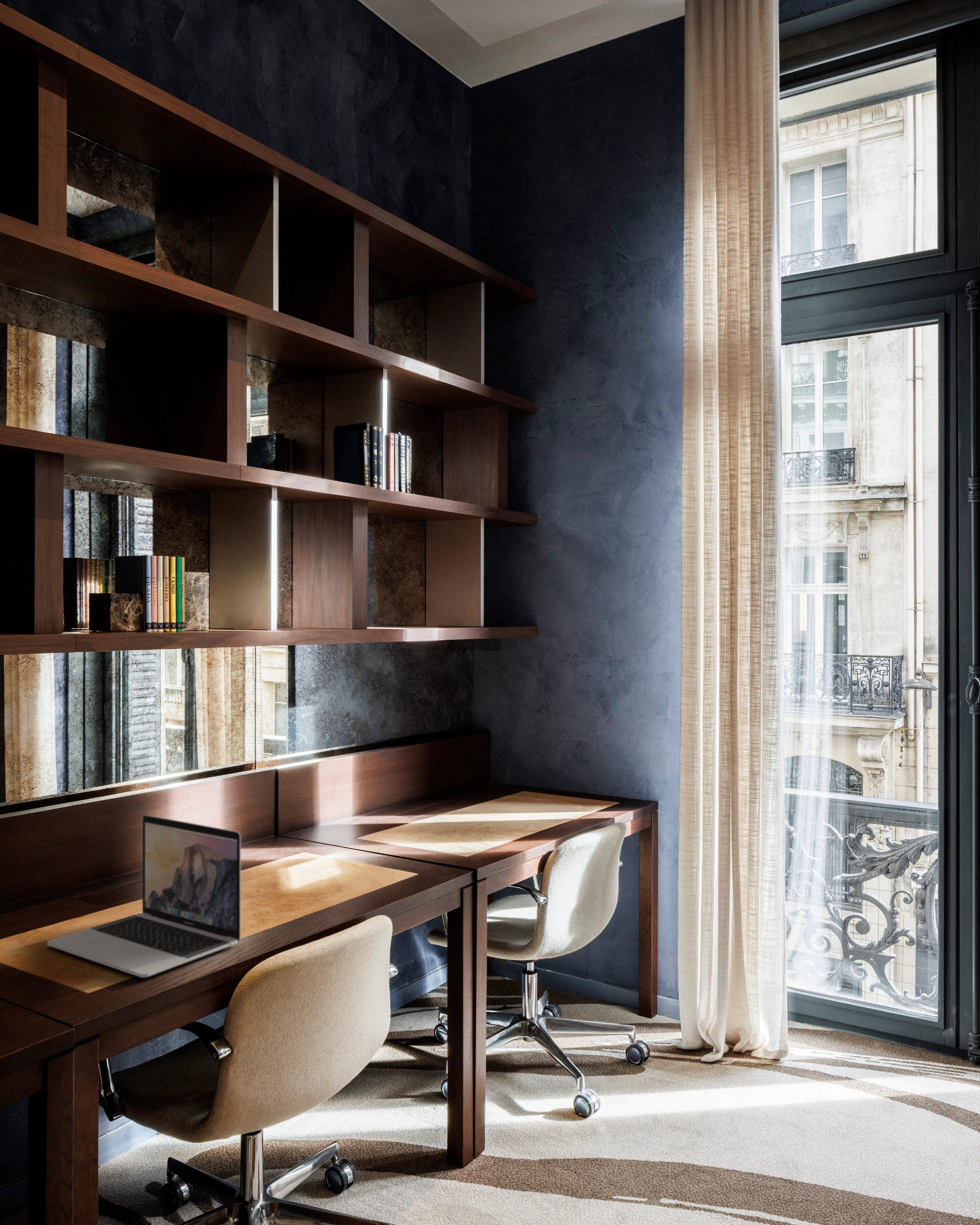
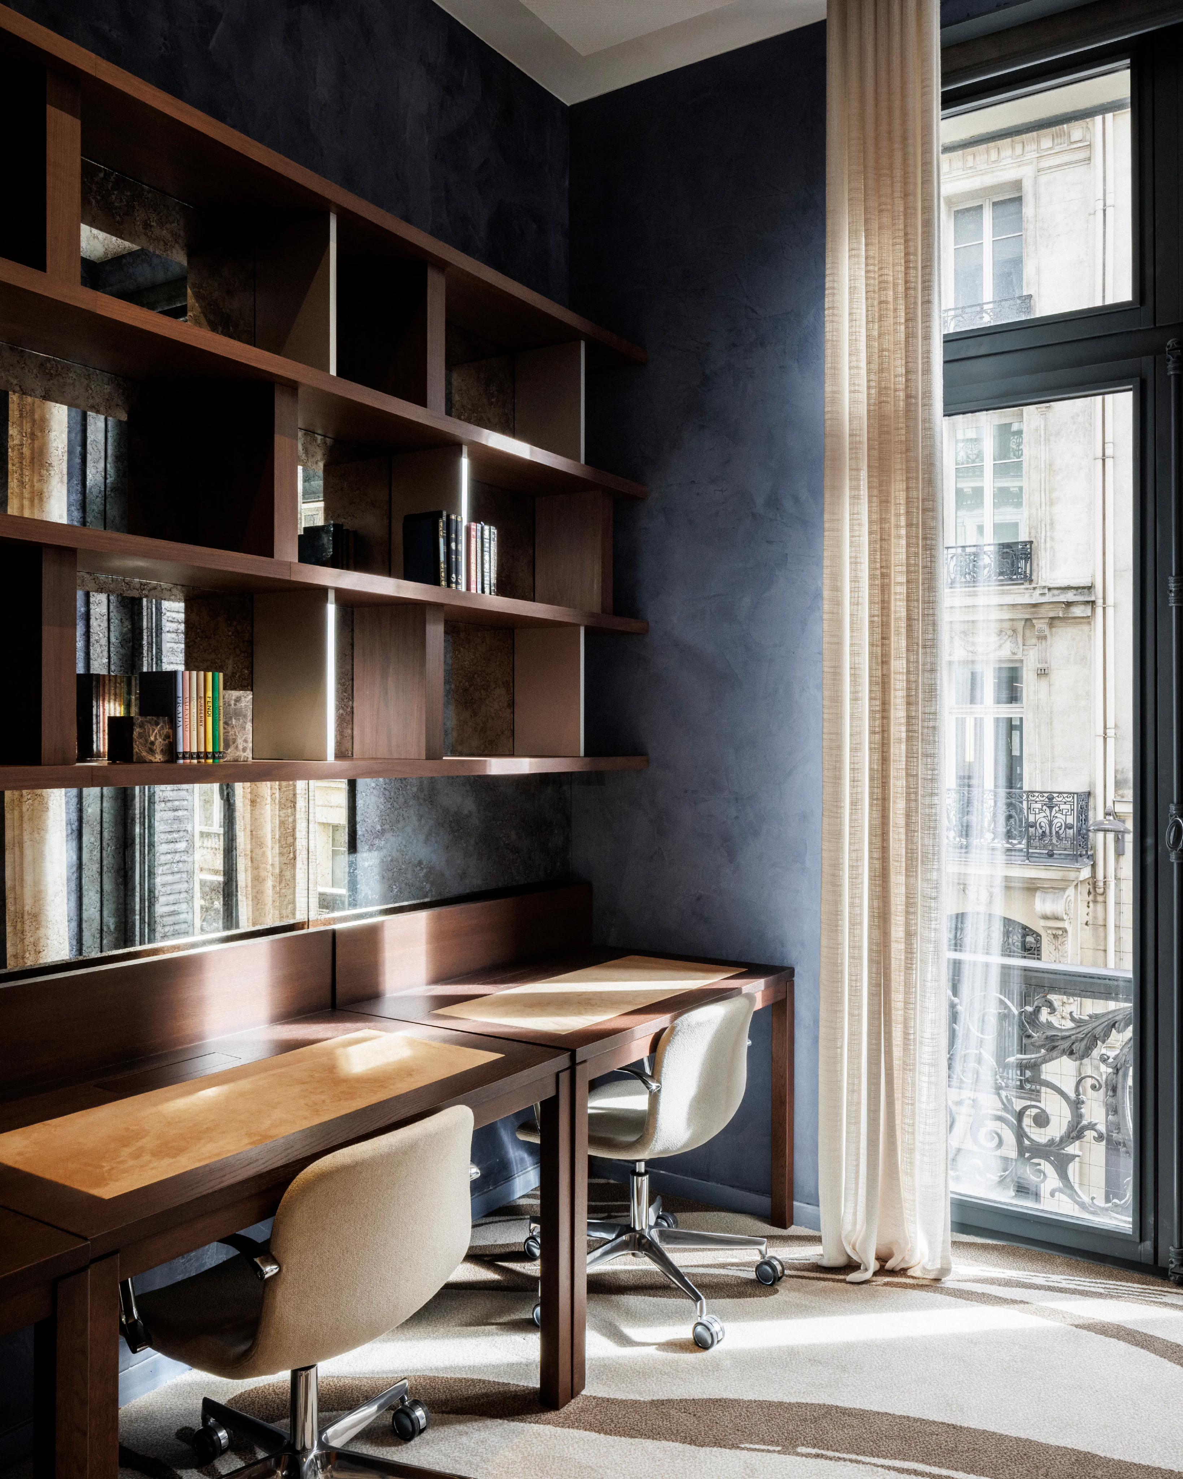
- laptop [47,815,241,978]
